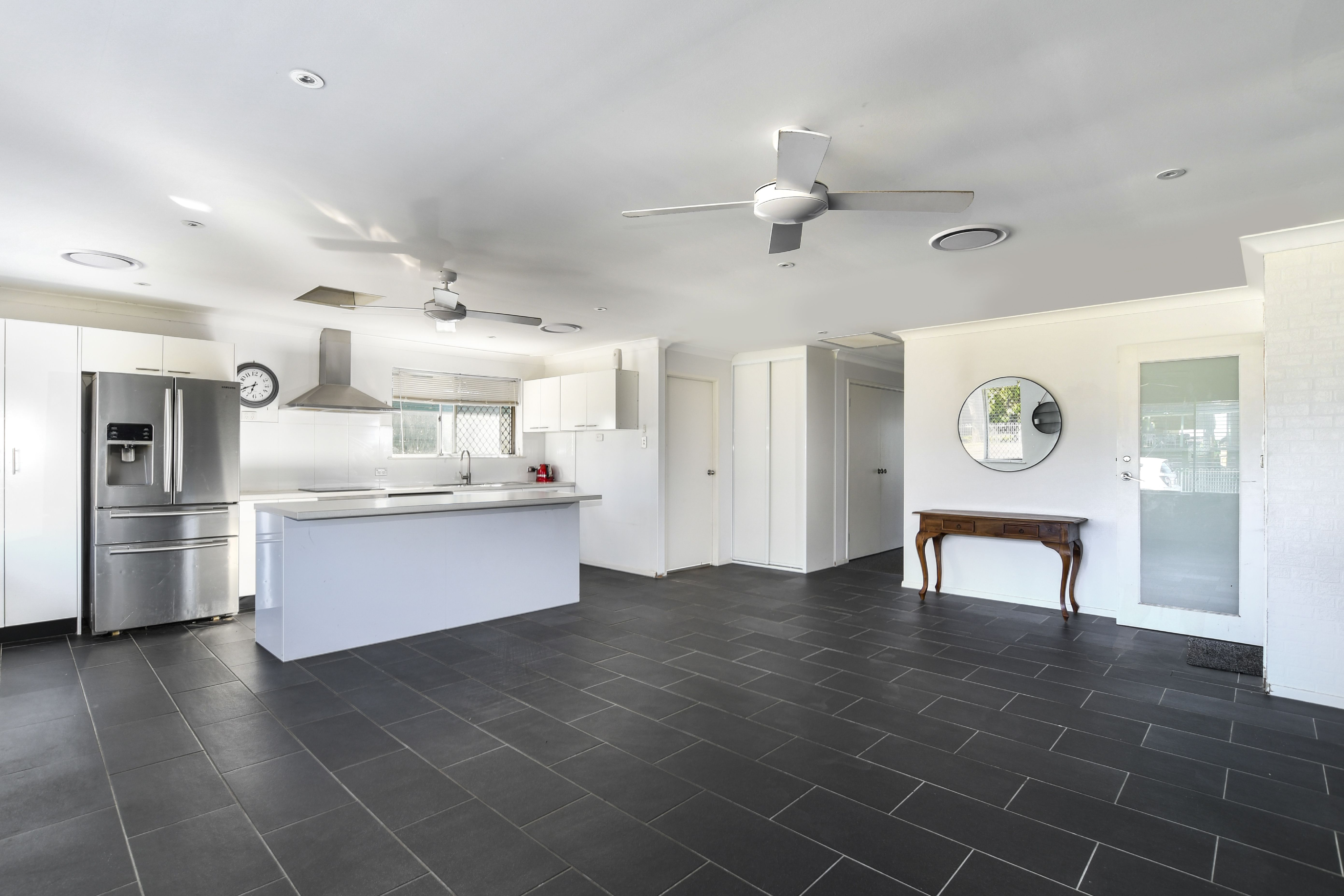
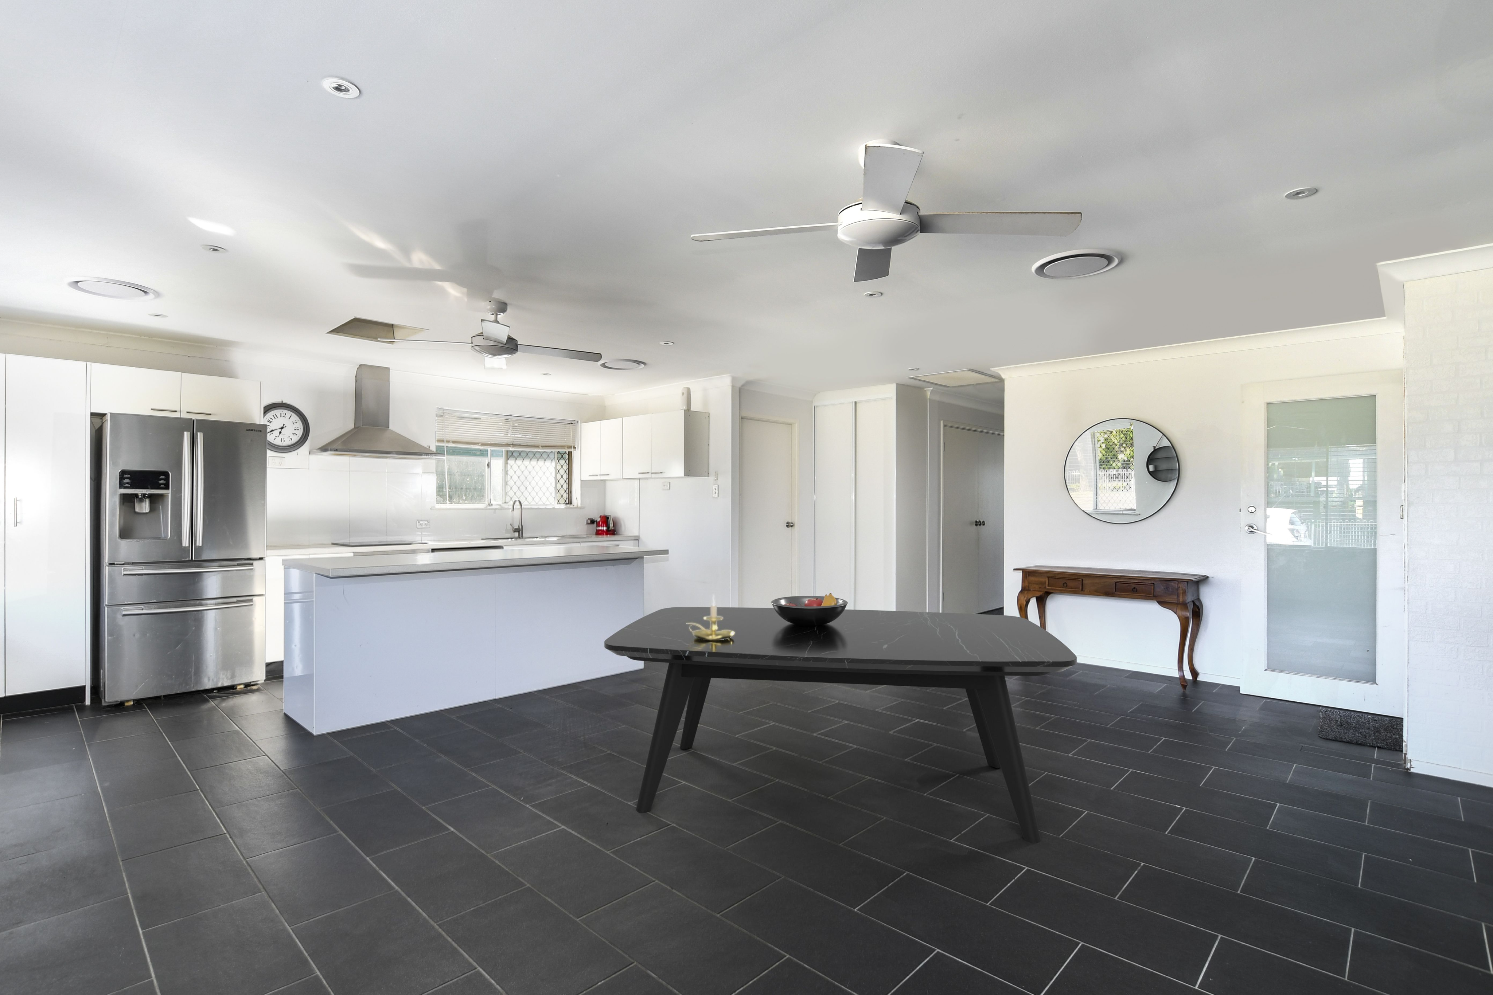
+ dining table [604,606,1078,844]
+ fruit bowl [771,593,849,625]
+ candle holder [687,594,735,640]
